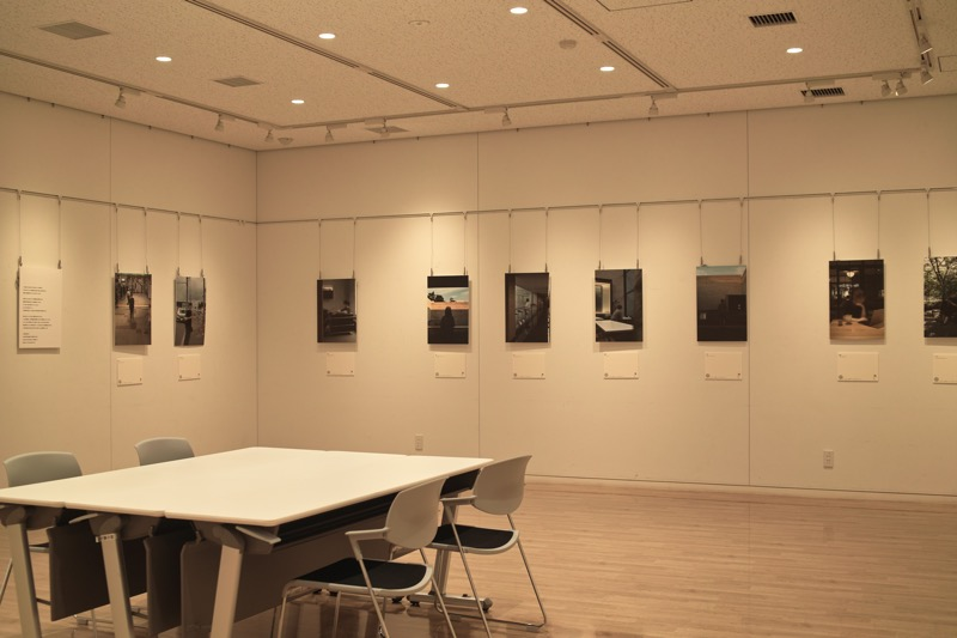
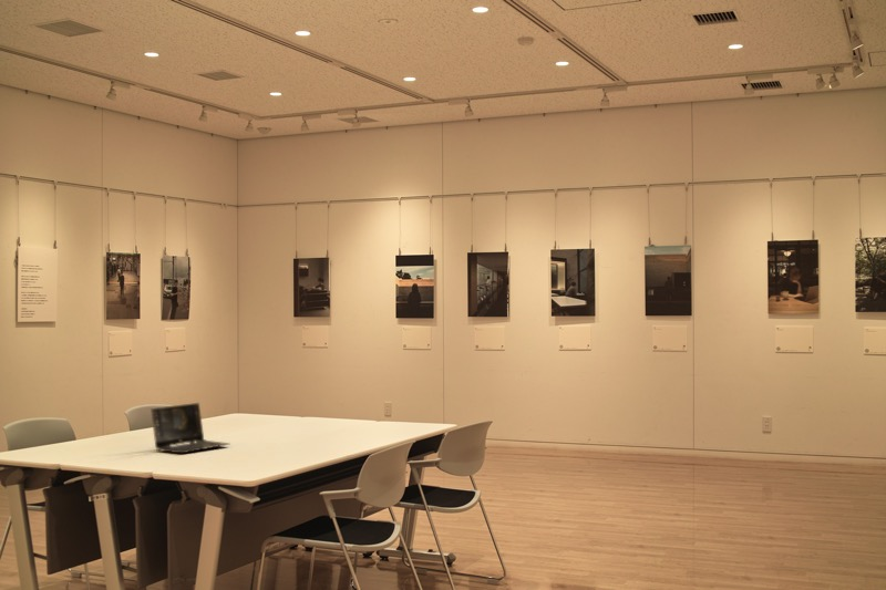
+ laptop computer [150,402,231,454]
